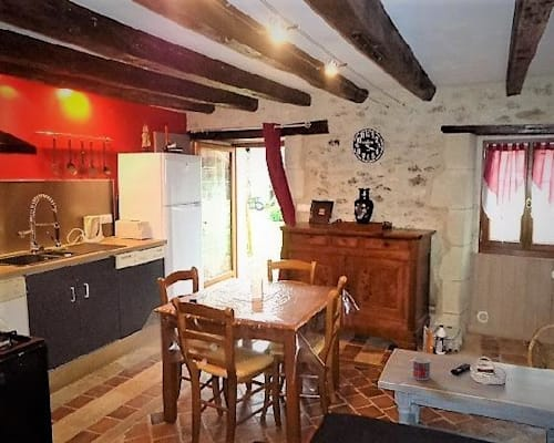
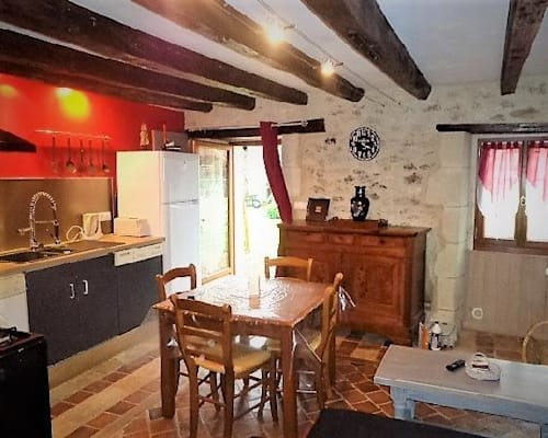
- mug [407,356,431,381]
